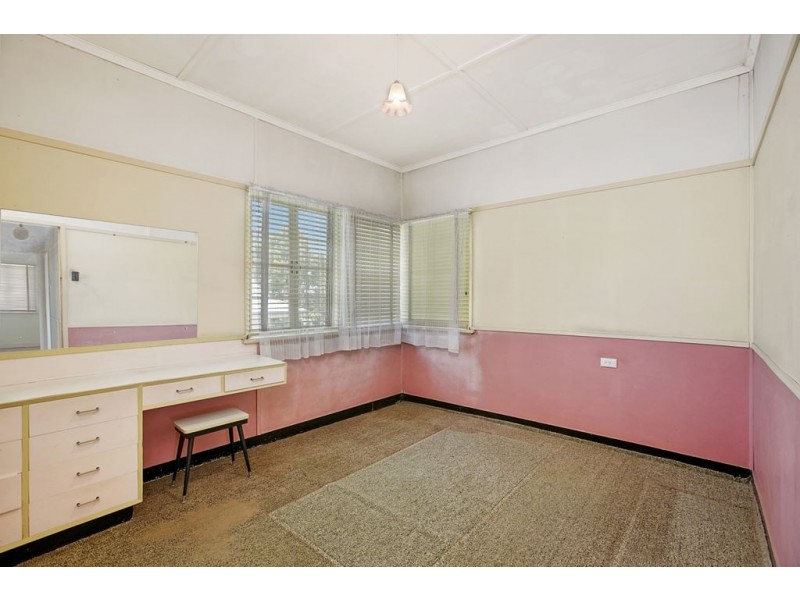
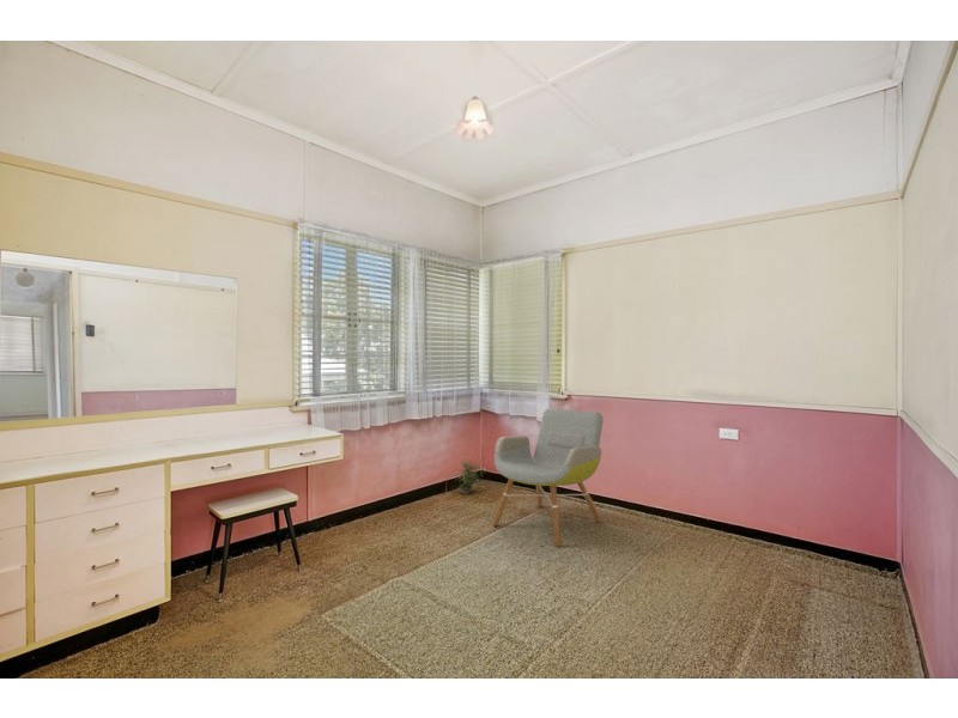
+ potted plant [451,457,485,495]
+ armchair [491,407,604,548]
